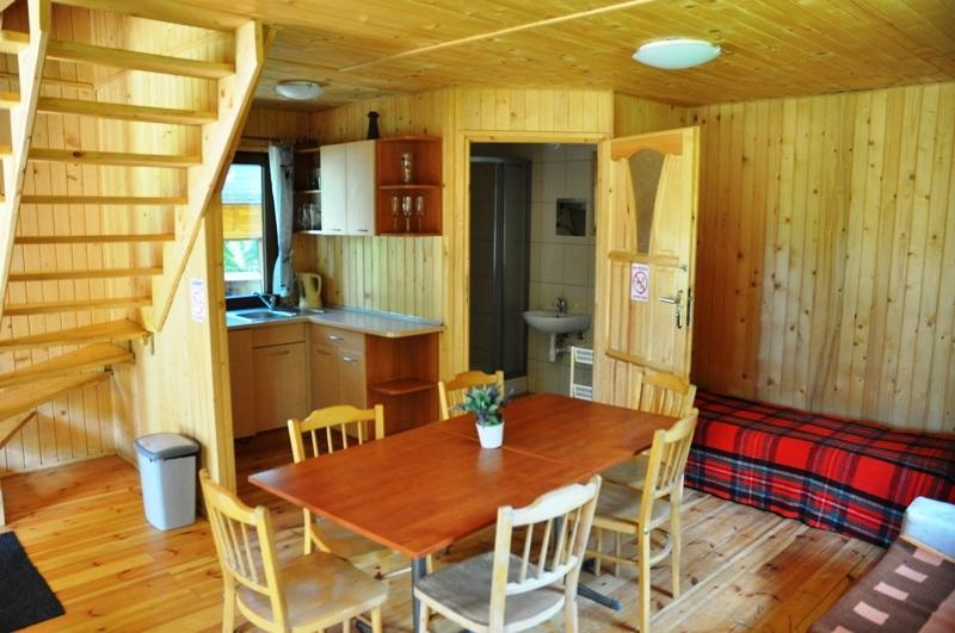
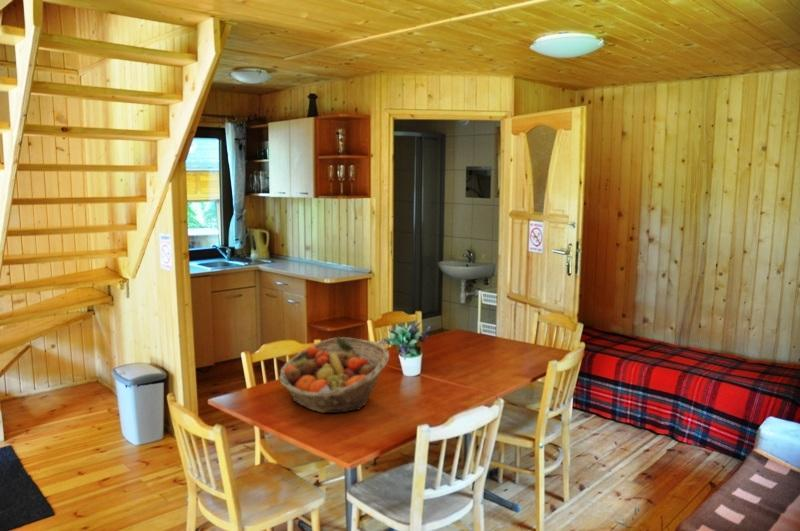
+ fruit basket [278,336,390,414]
